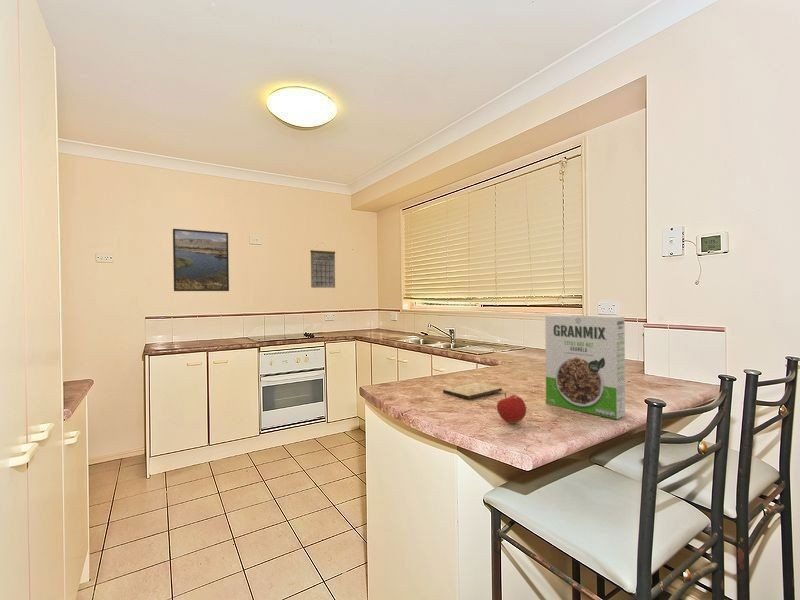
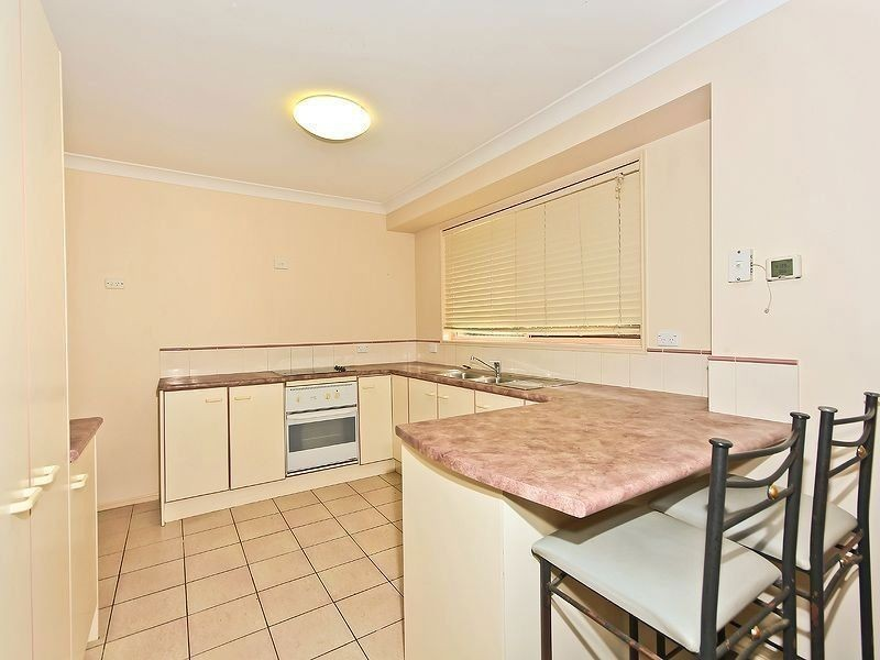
- calendar [309,242,336,289]
- fruit [496,392,527,424]
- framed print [172,228,230,292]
- cereal box [544,314,626,420]
- cutting board [442,382,503,400]
